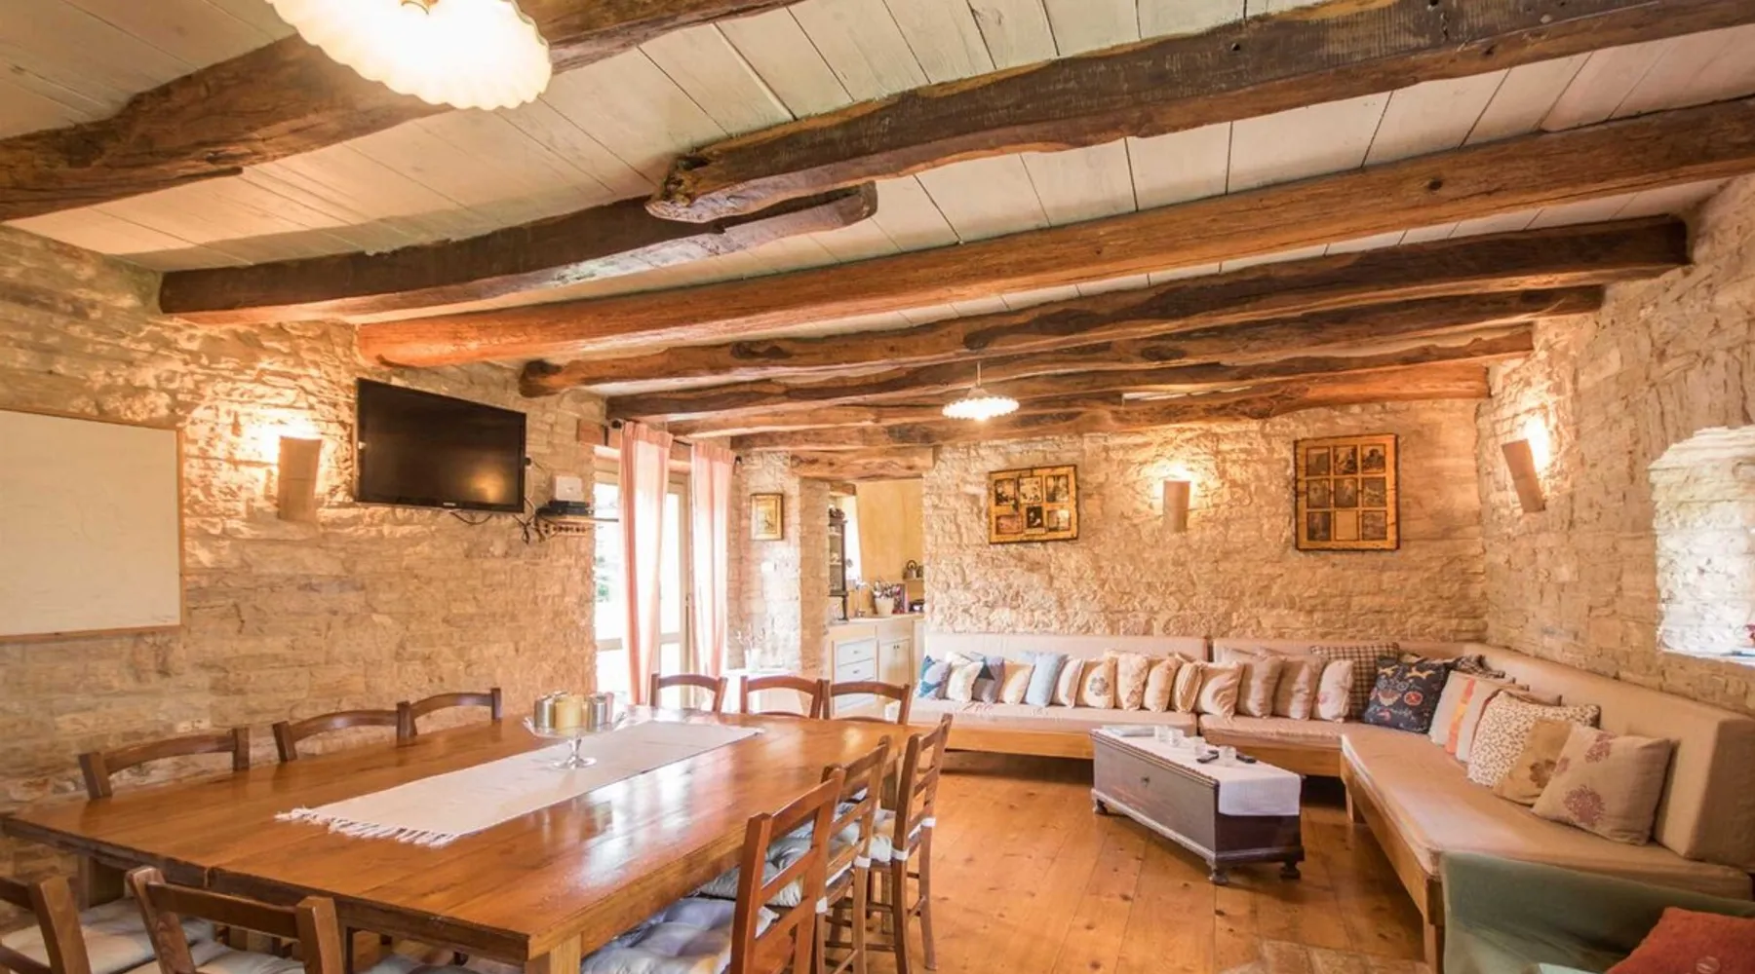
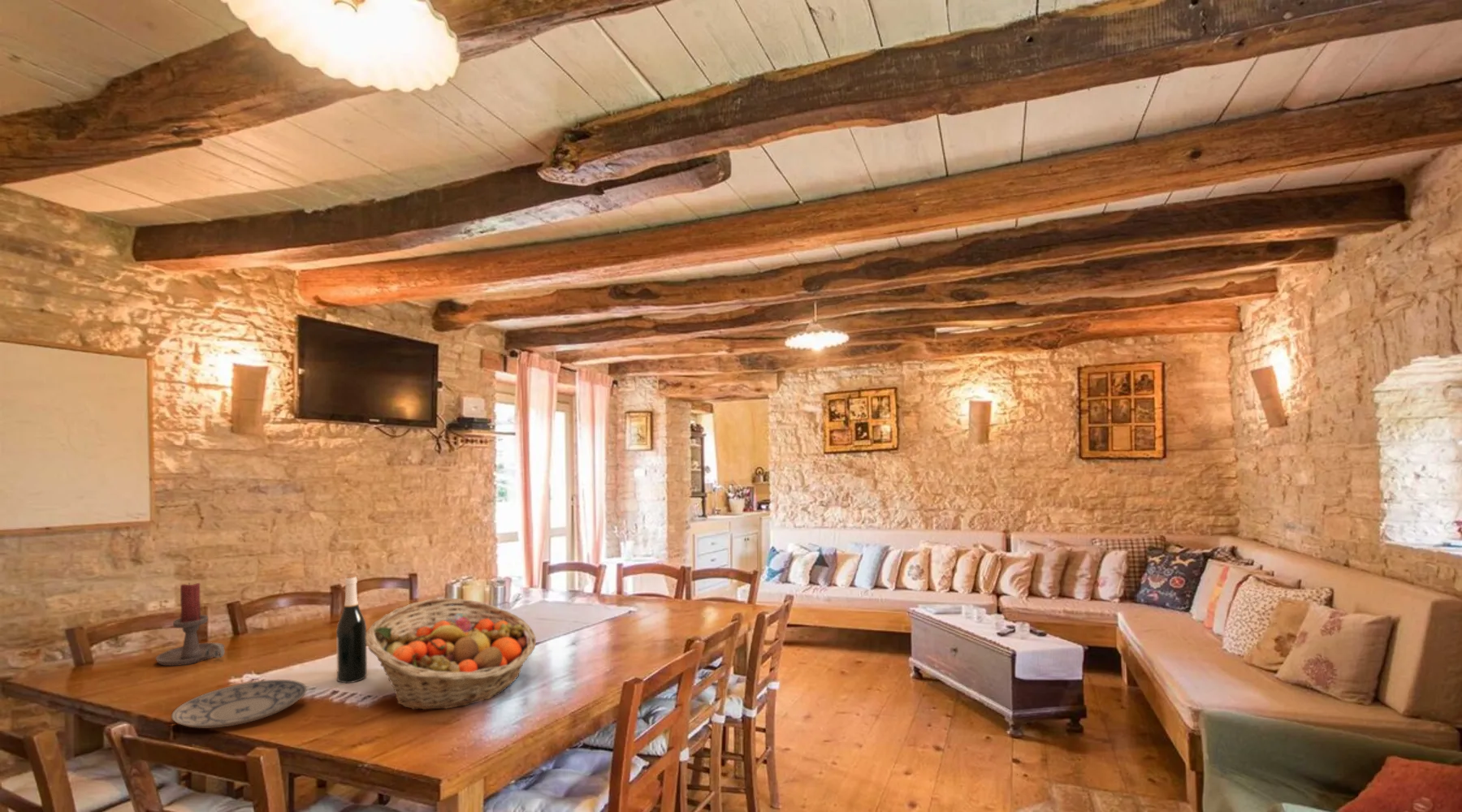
+ fruit basket [365,598,537,711]
+ wine bottle [335,574,368,684]
+ candle holder [155,582,226,667]
+ plate [171,679,308,729]
